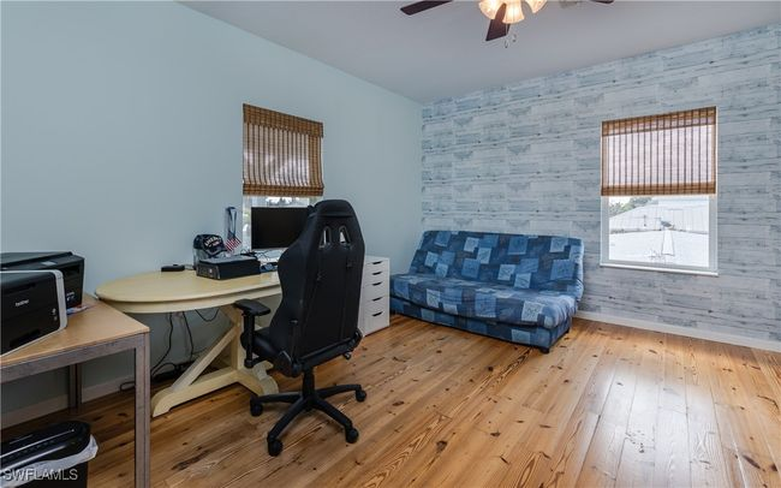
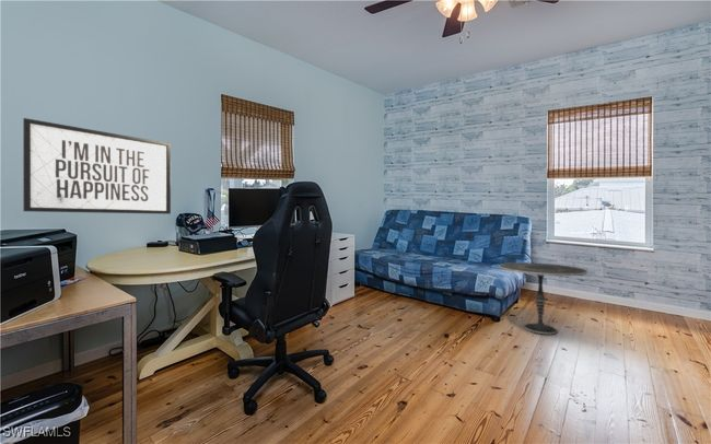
+ side table [498,261,588,335]
+ mirror [22,117,172,215]
